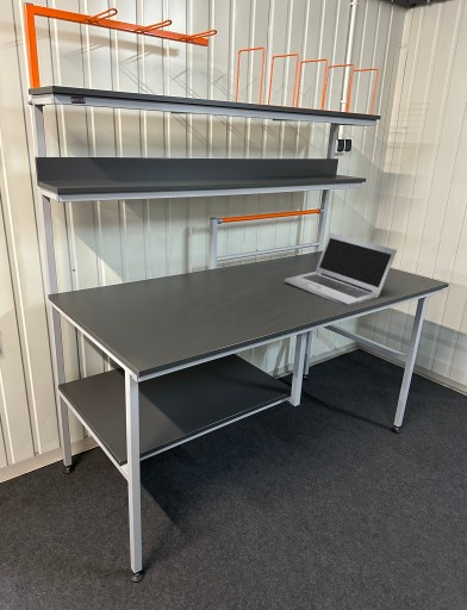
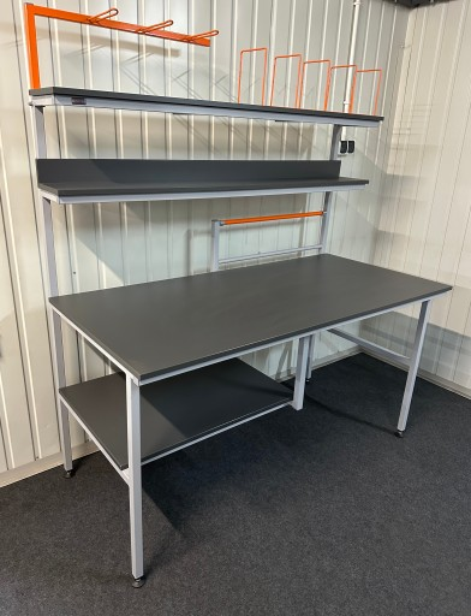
- laptop [284,231,398,307]
